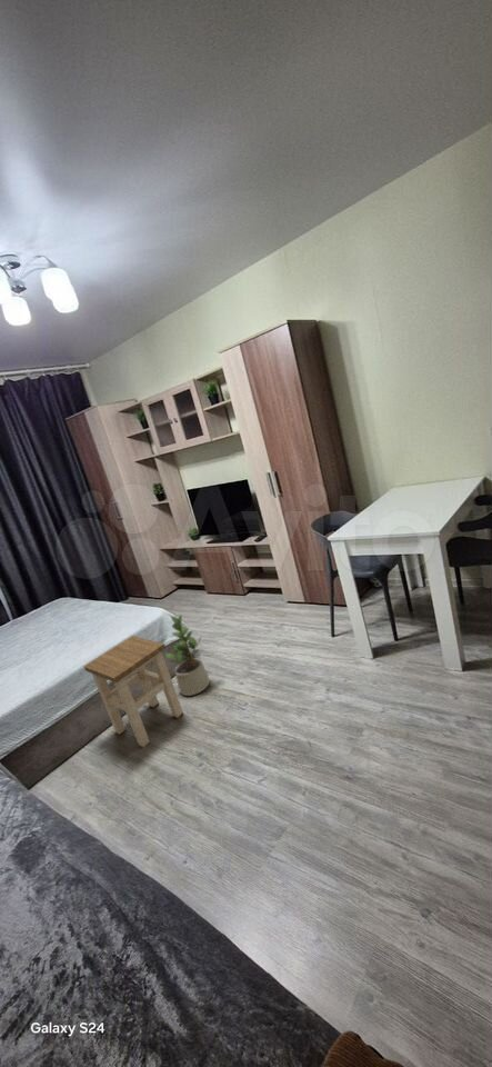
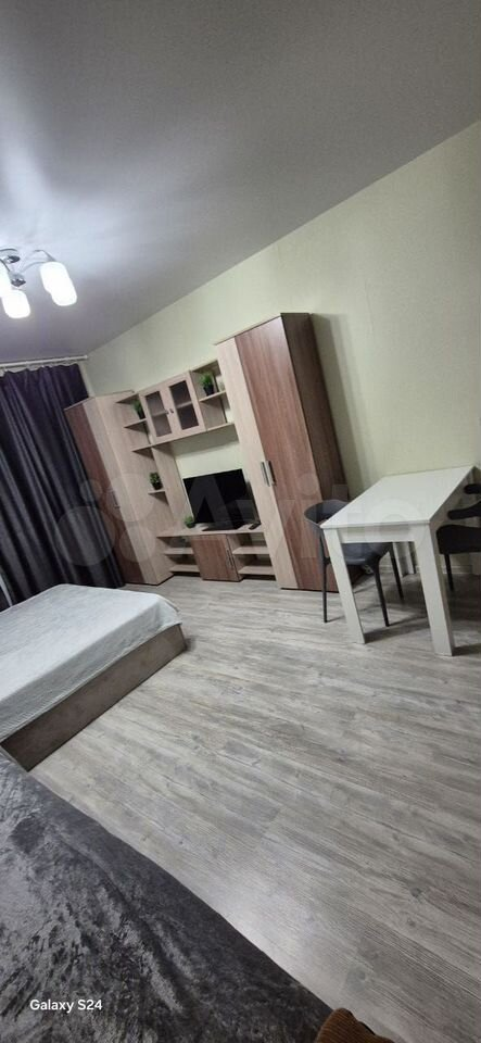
- stool [83,635,184,748]
- potted plant [164,614,211,697]
